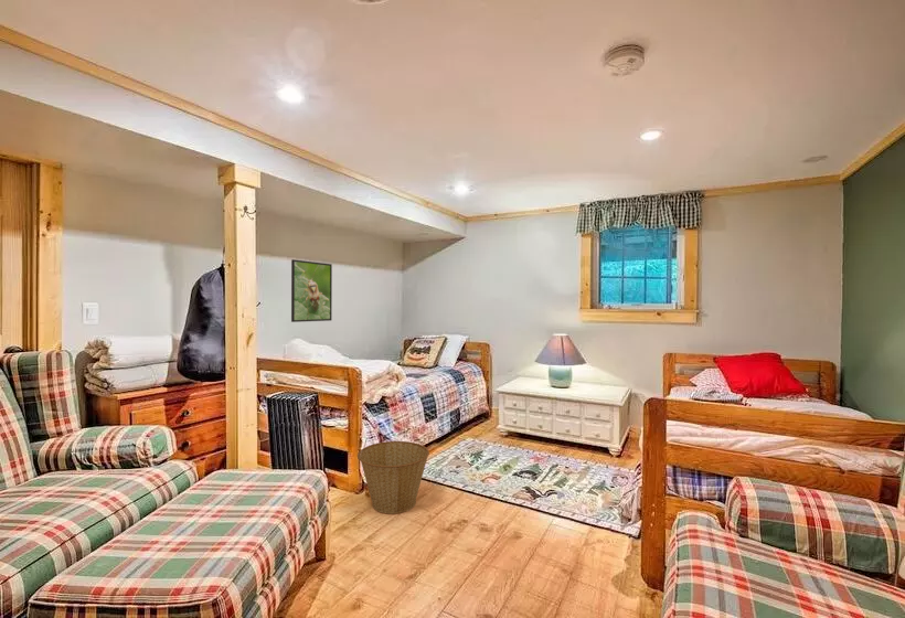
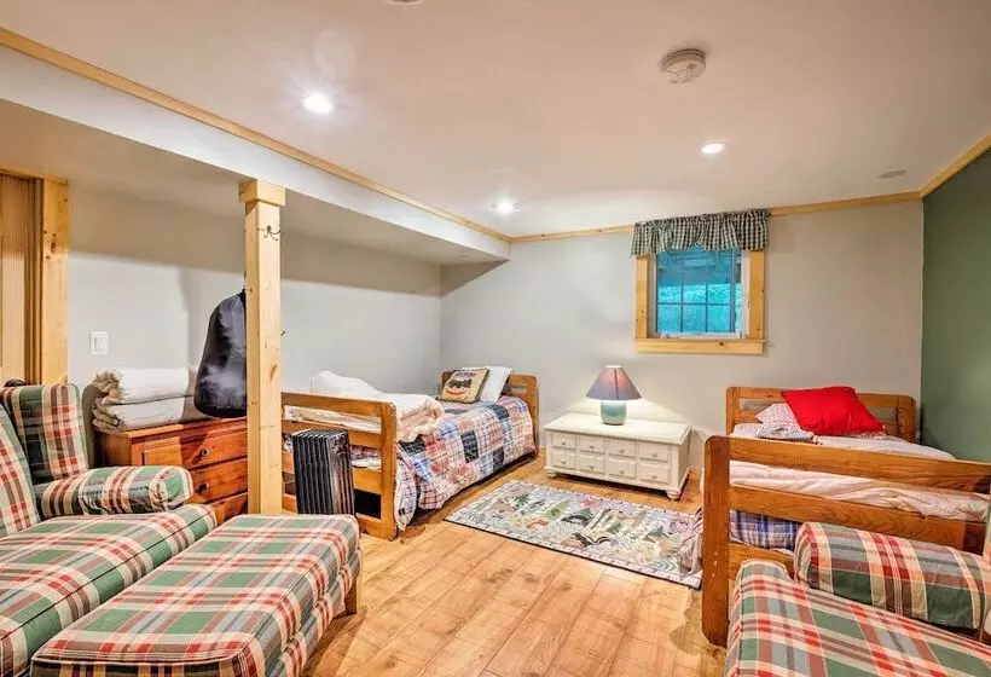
- basket [356,440,430,514]
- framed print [290,258,333,323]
